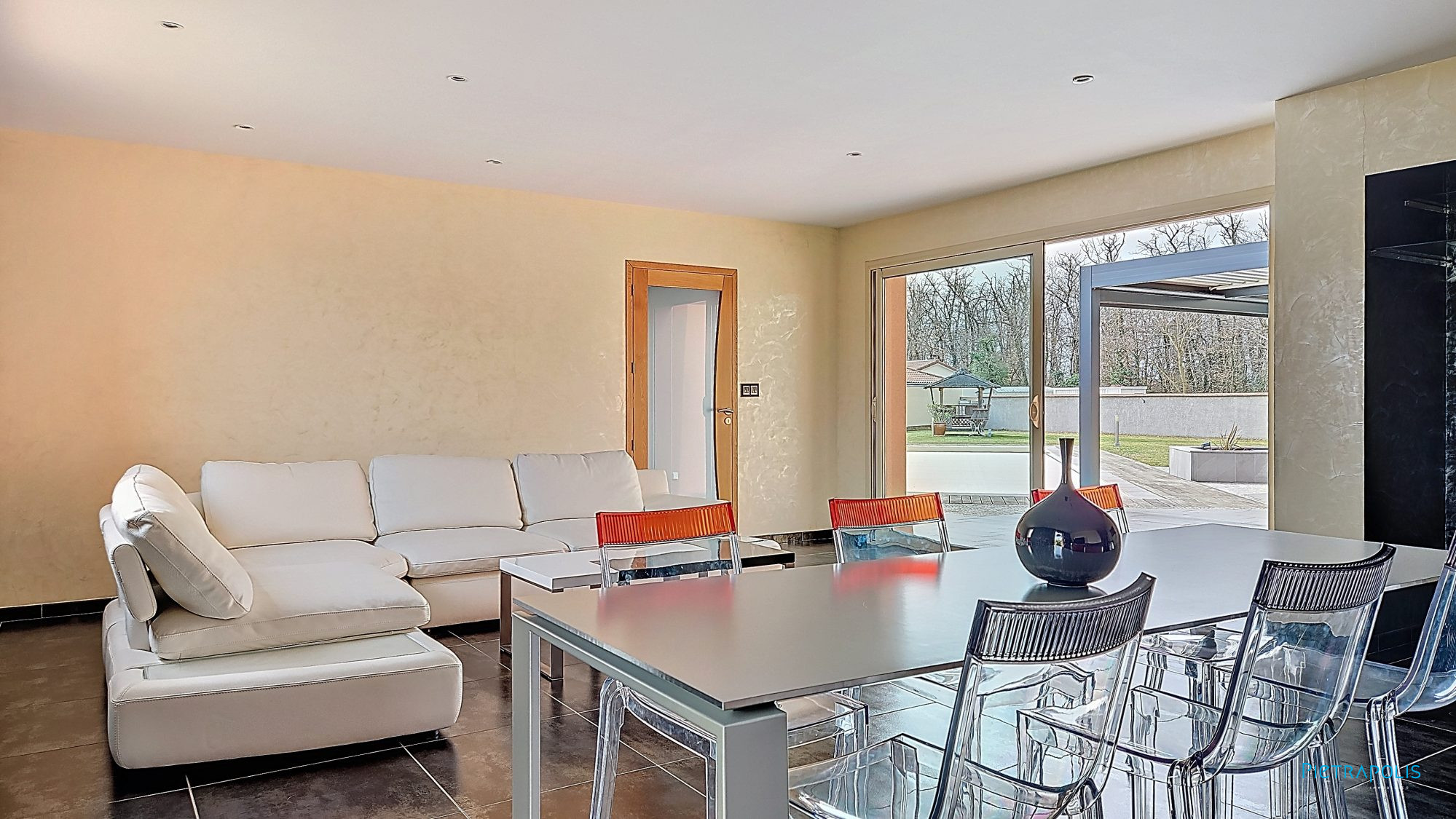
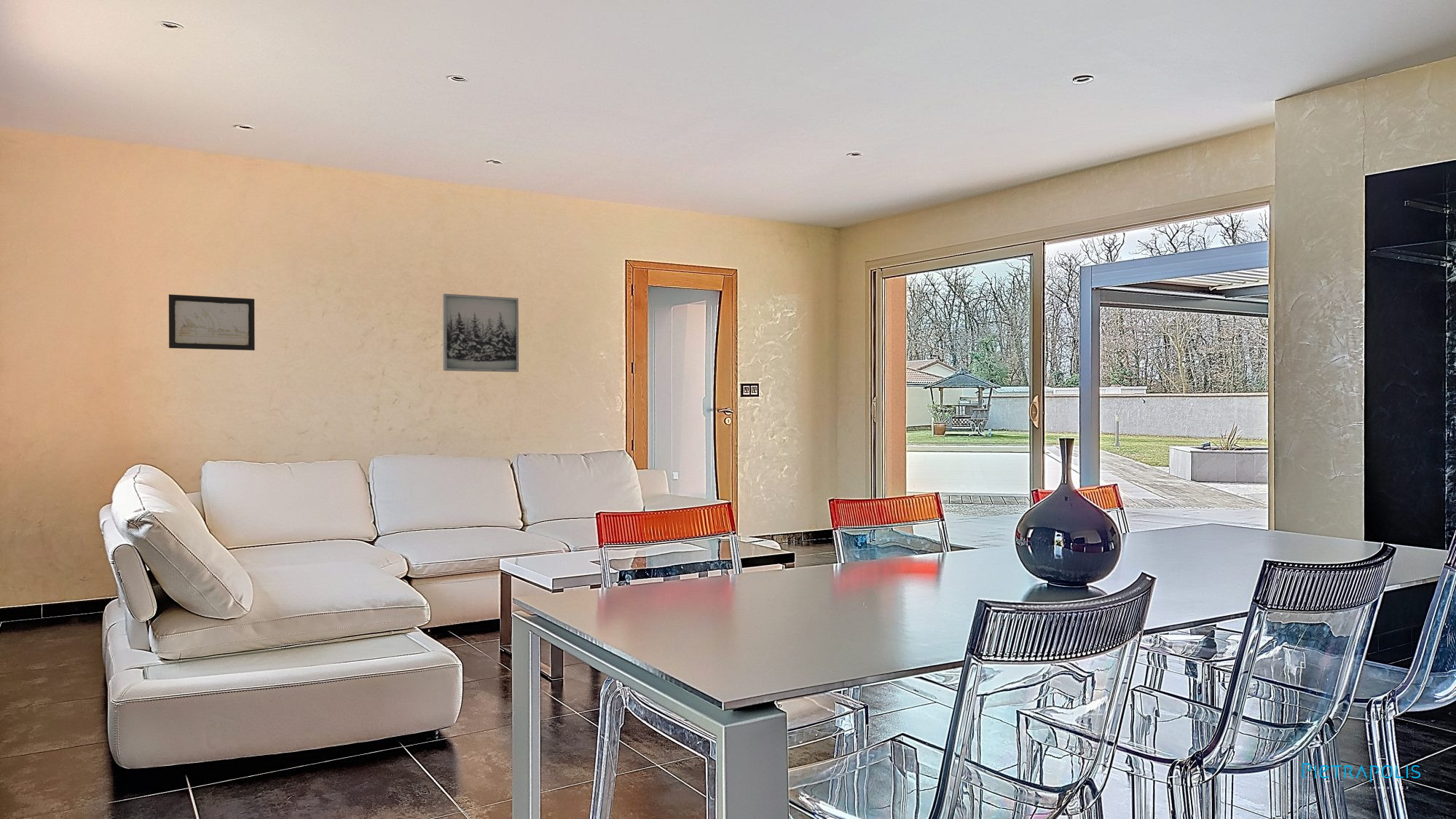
+ wall art [168,293,256,351]
+ wall art [442,293,519,373]
